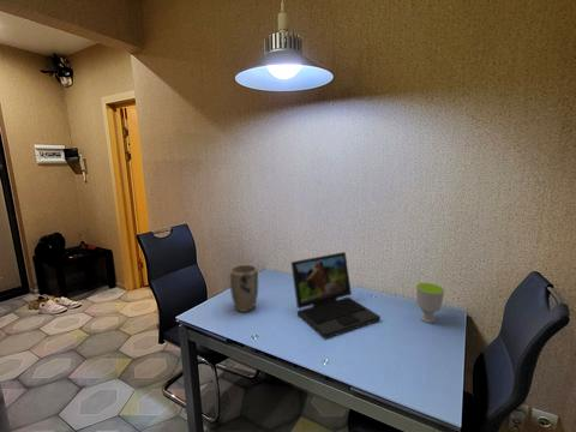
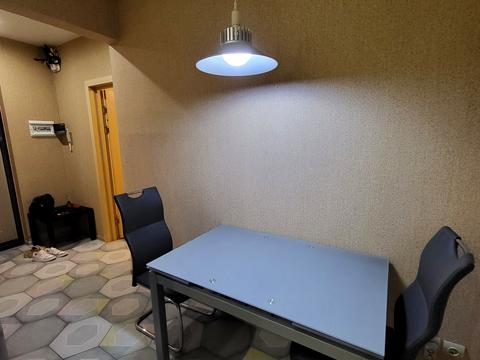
- plant pot [229,264,259,313]
- cup [415,282,445,324]
- laptop [290,251,382,341]
